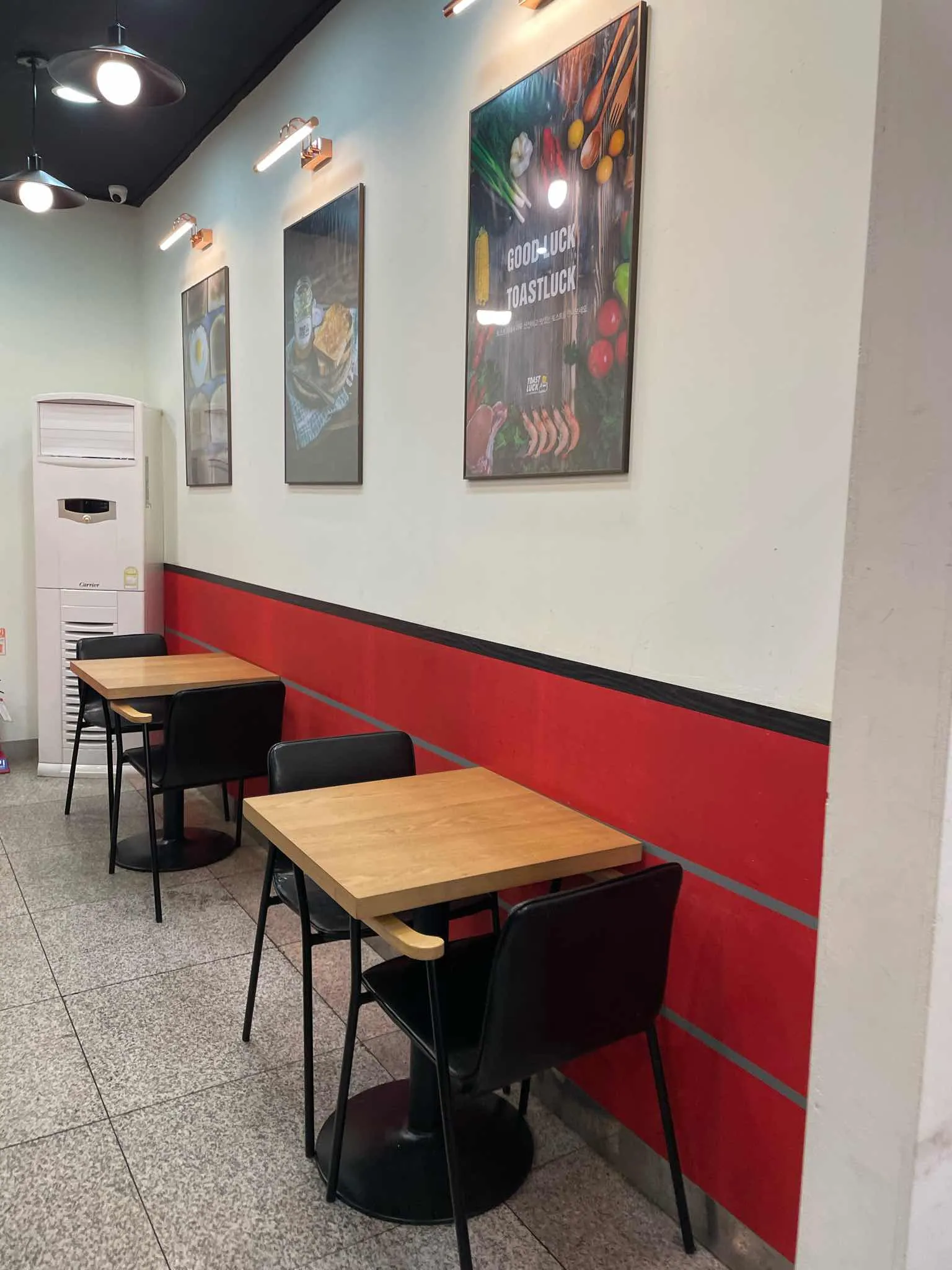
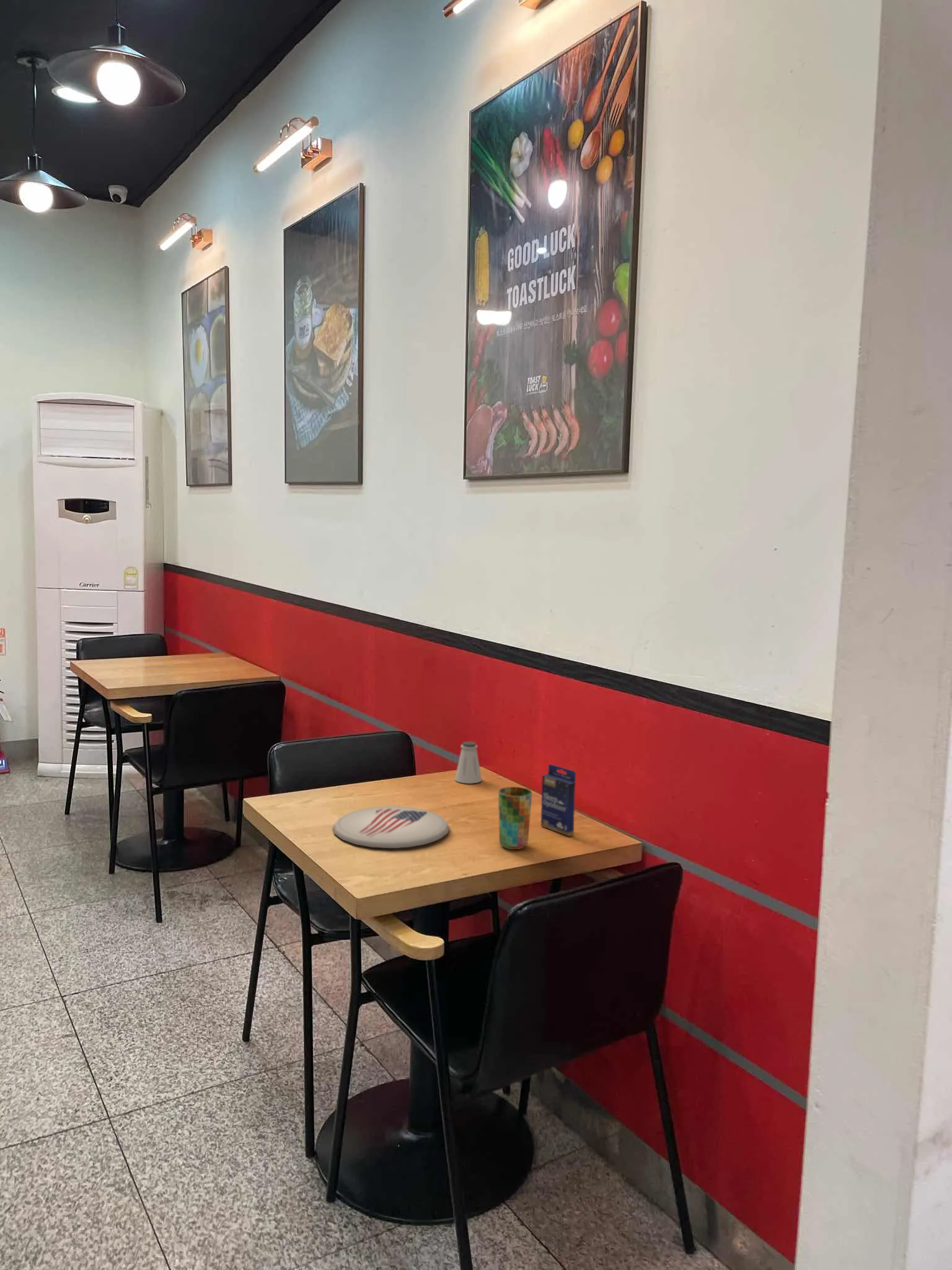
+ small box [540,763,576,837]
+ cup [498,786,533,850]
+ saltshaker [454,741,482,784]
+ plate [332,806,450,849]
